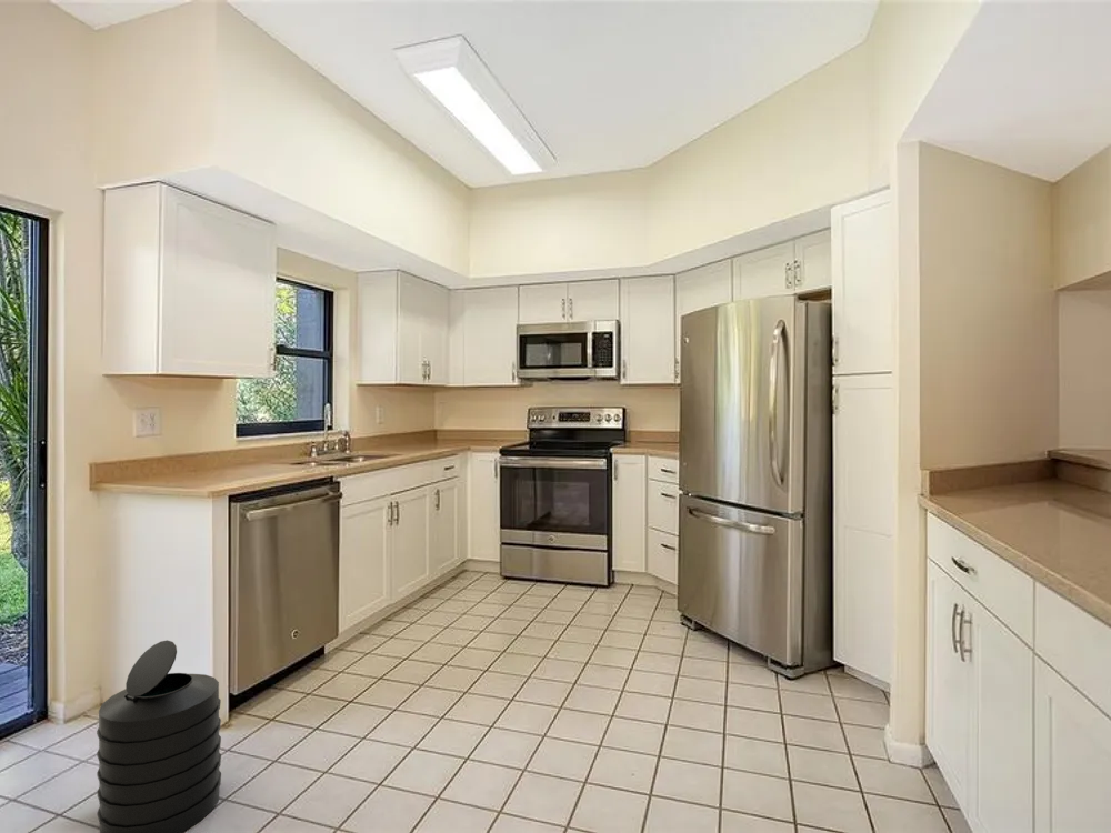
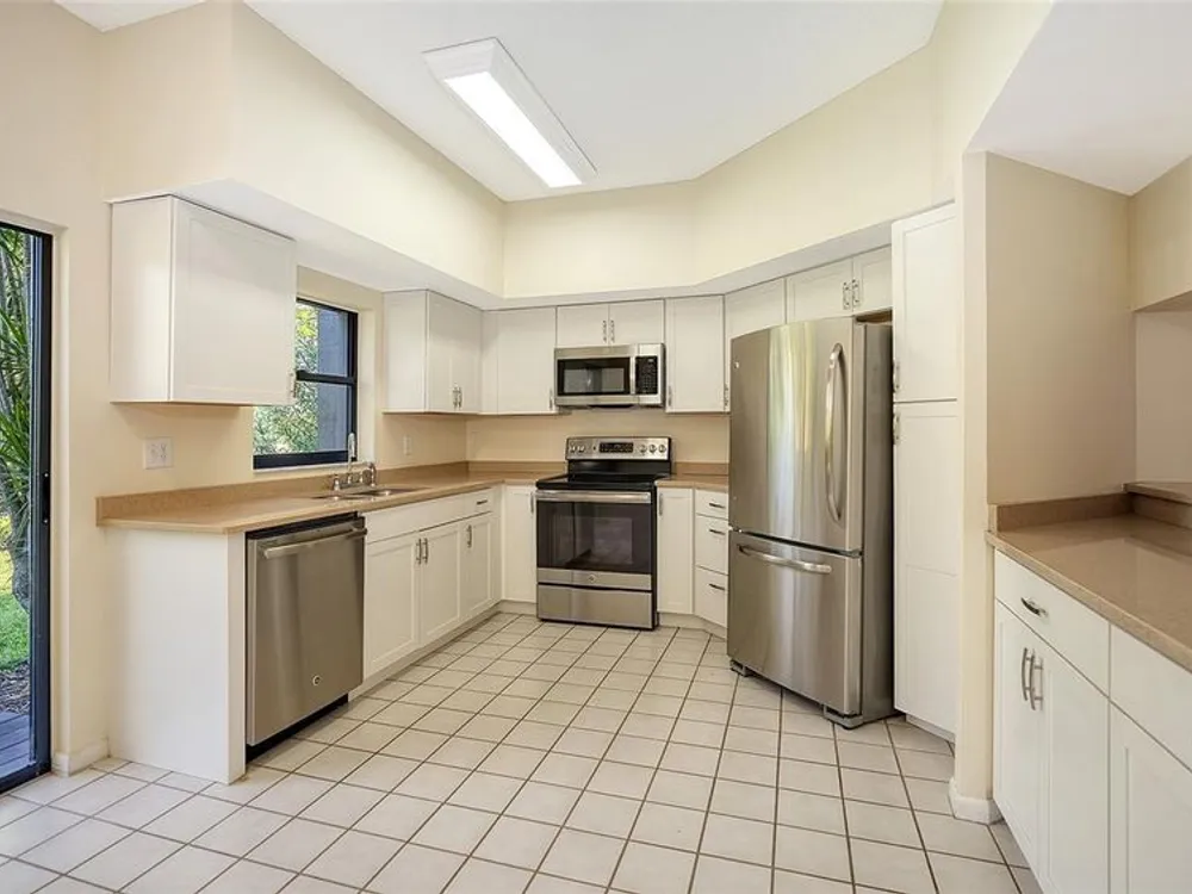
- trash can [96,639,222,833]
